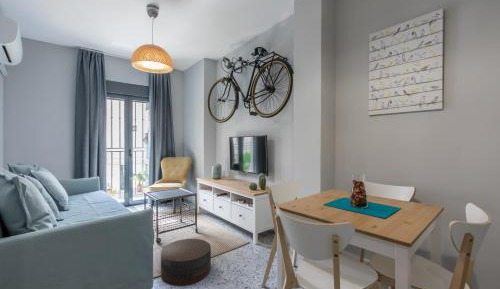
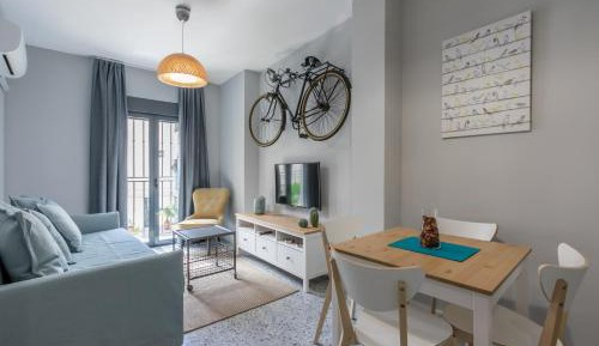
- stool [160,238,212,287]
